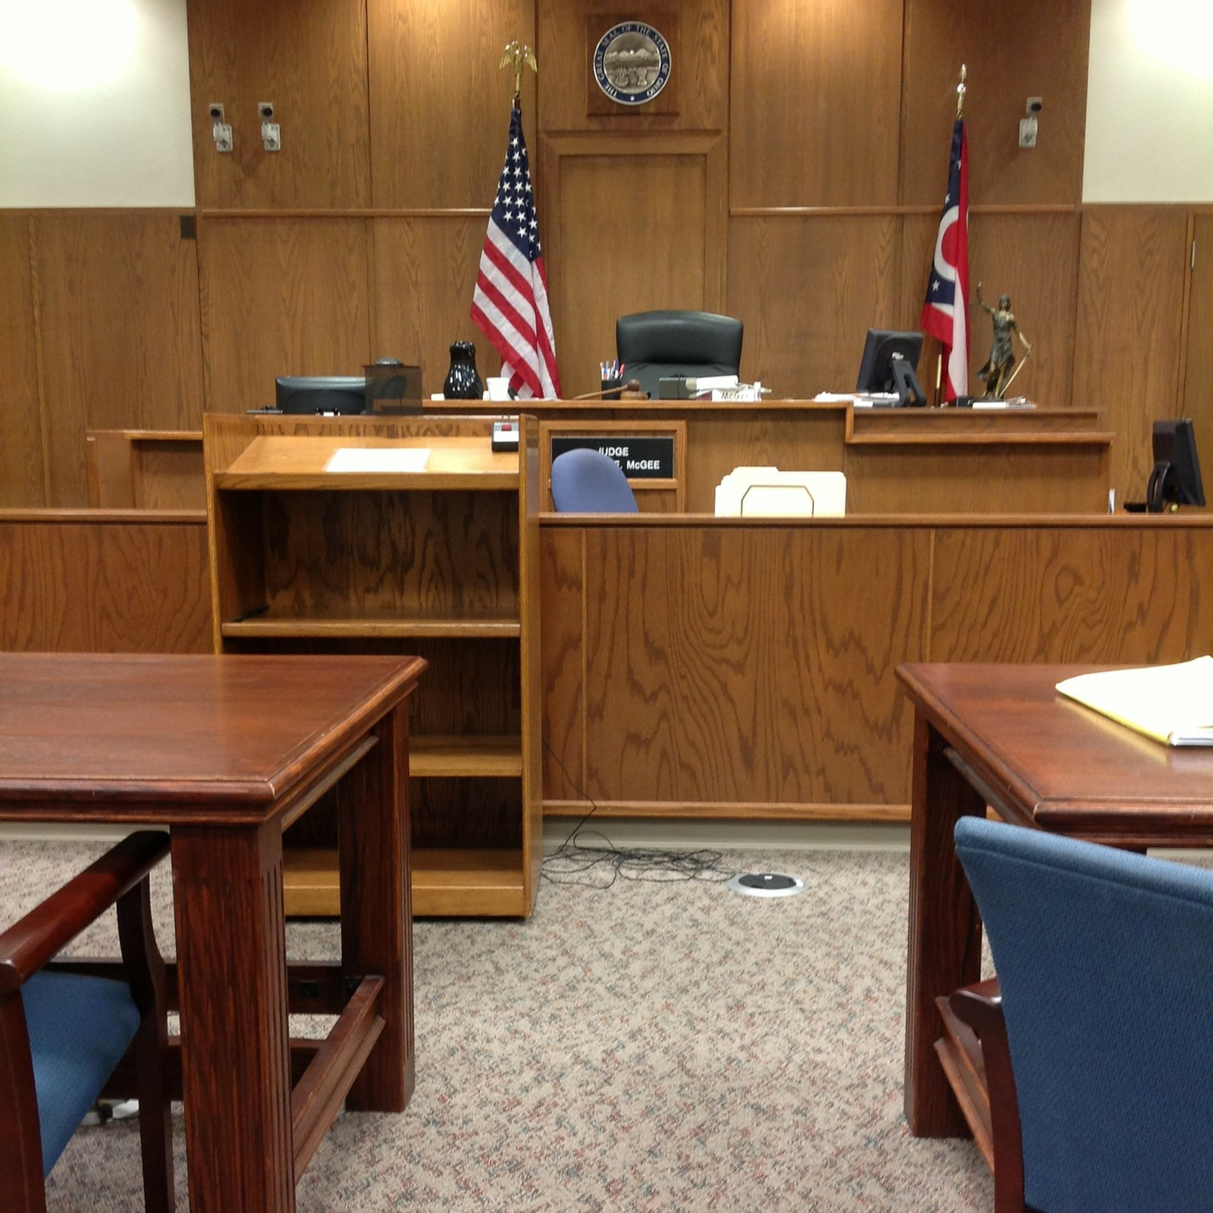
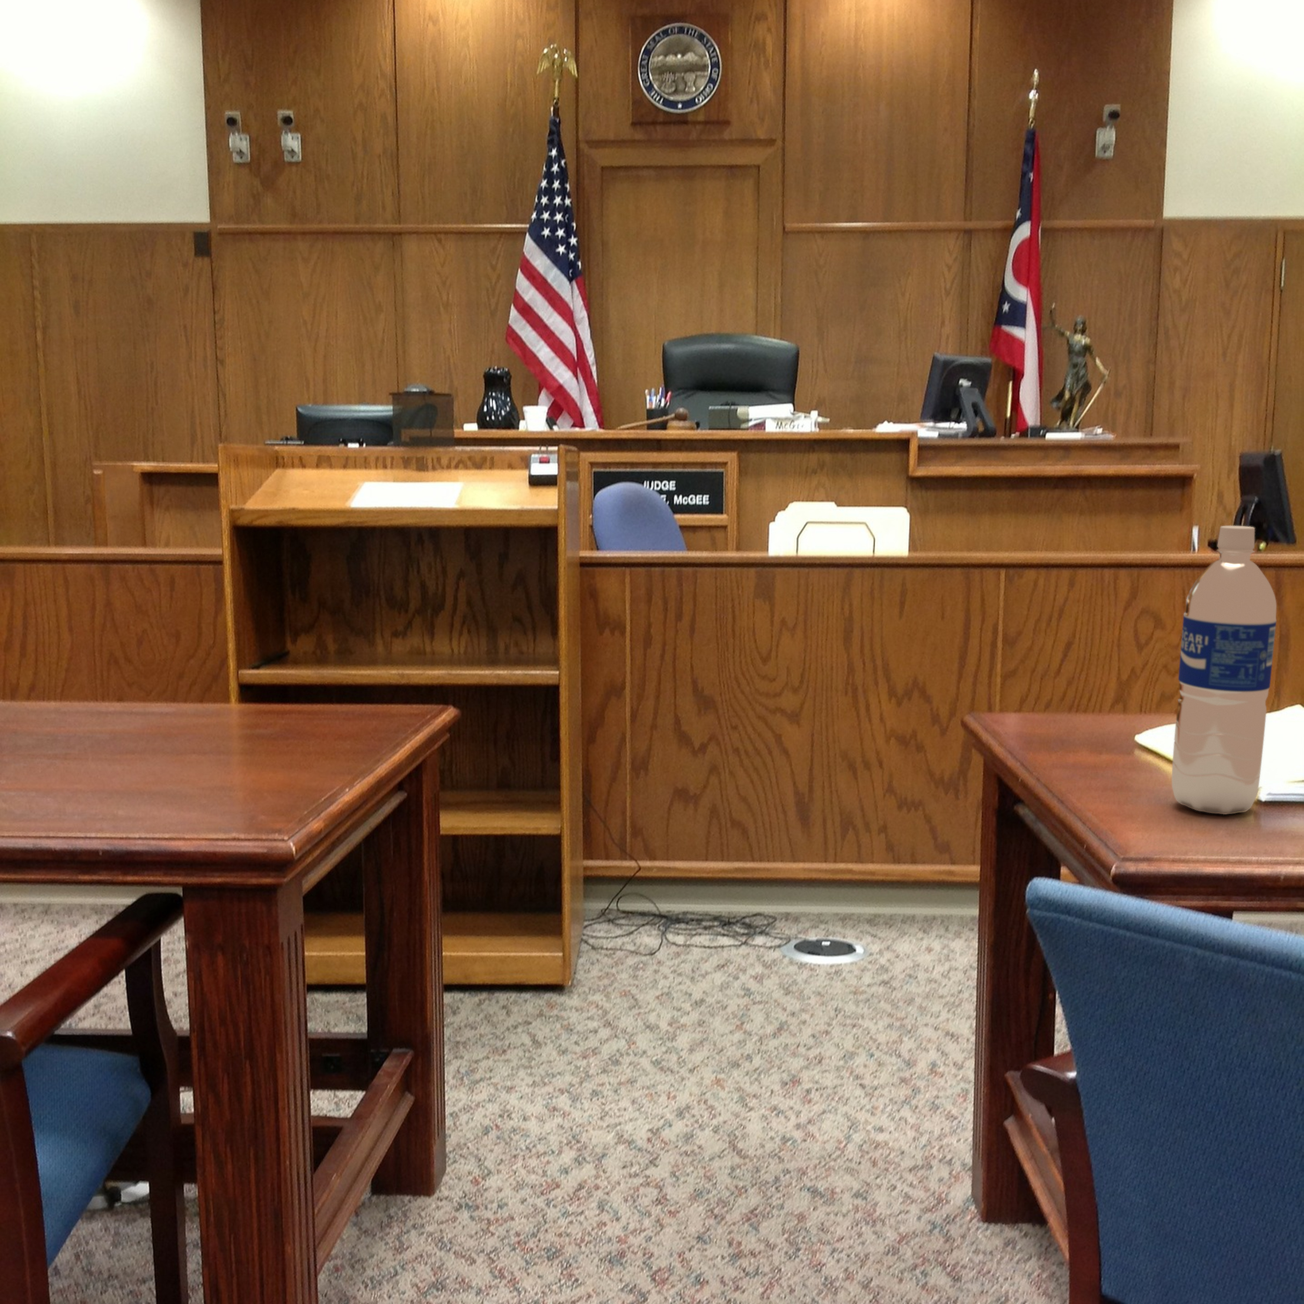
+ water bottle [1171,525,1277,814]
